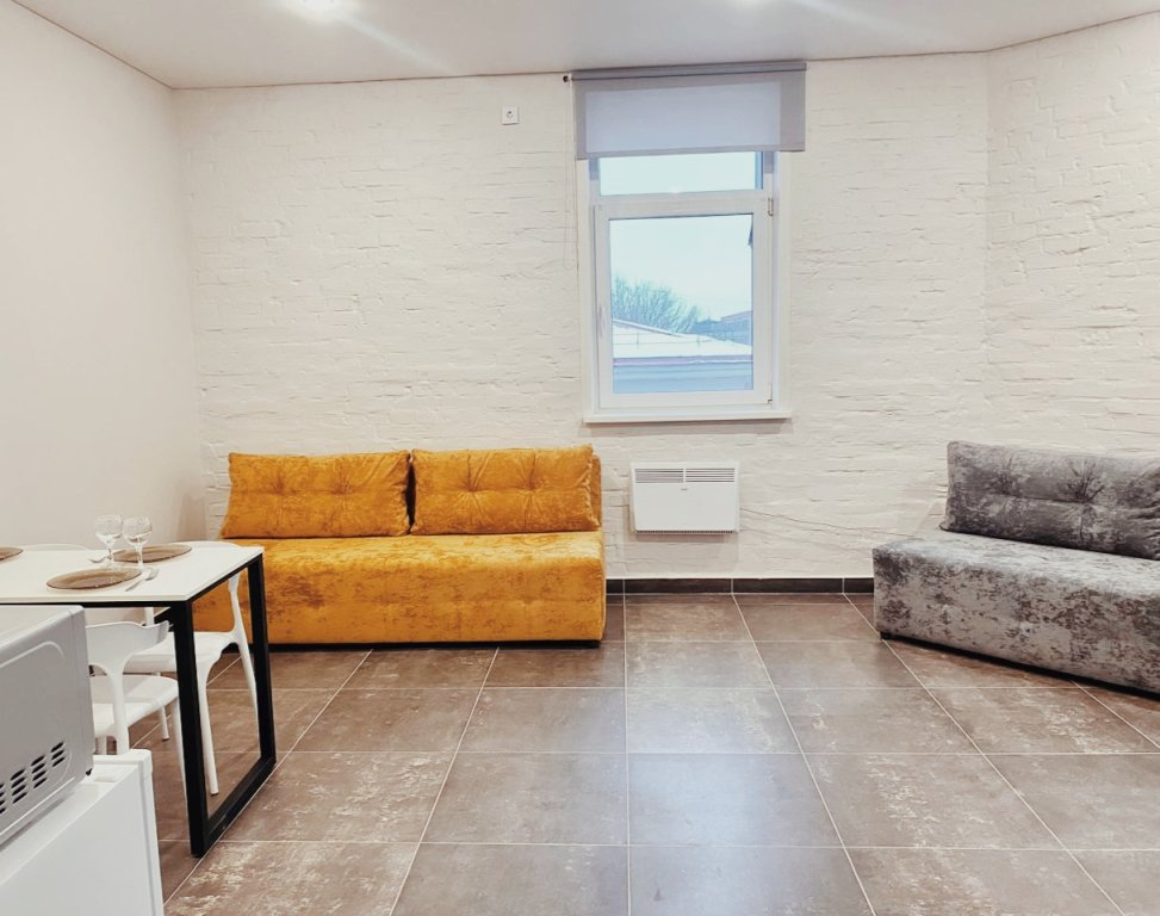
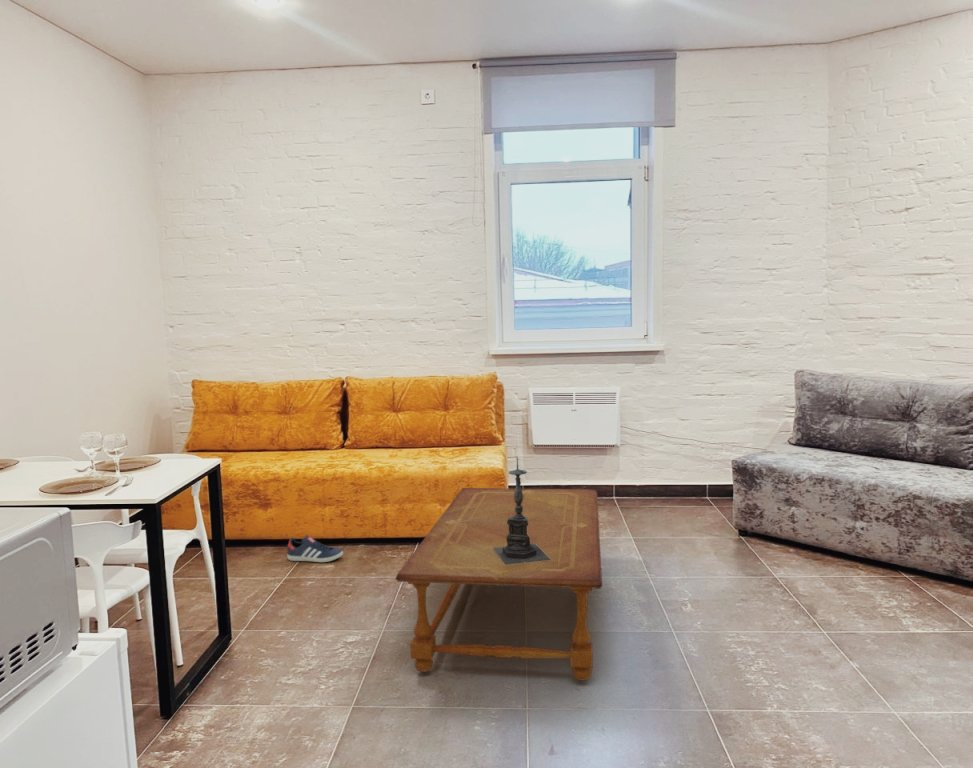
+ coffee table [394,487,603,682]
+ sneaker [286,534,344,563]
+ candle holder [493,456,551,565]
